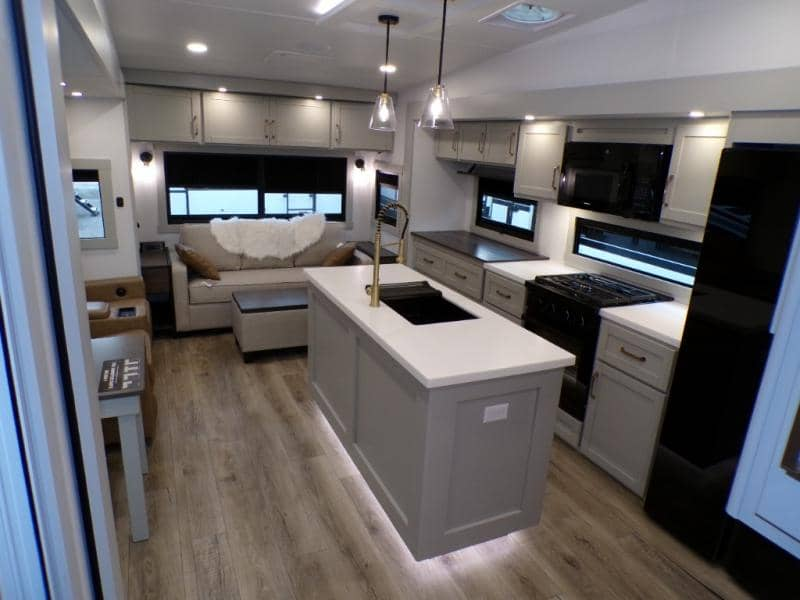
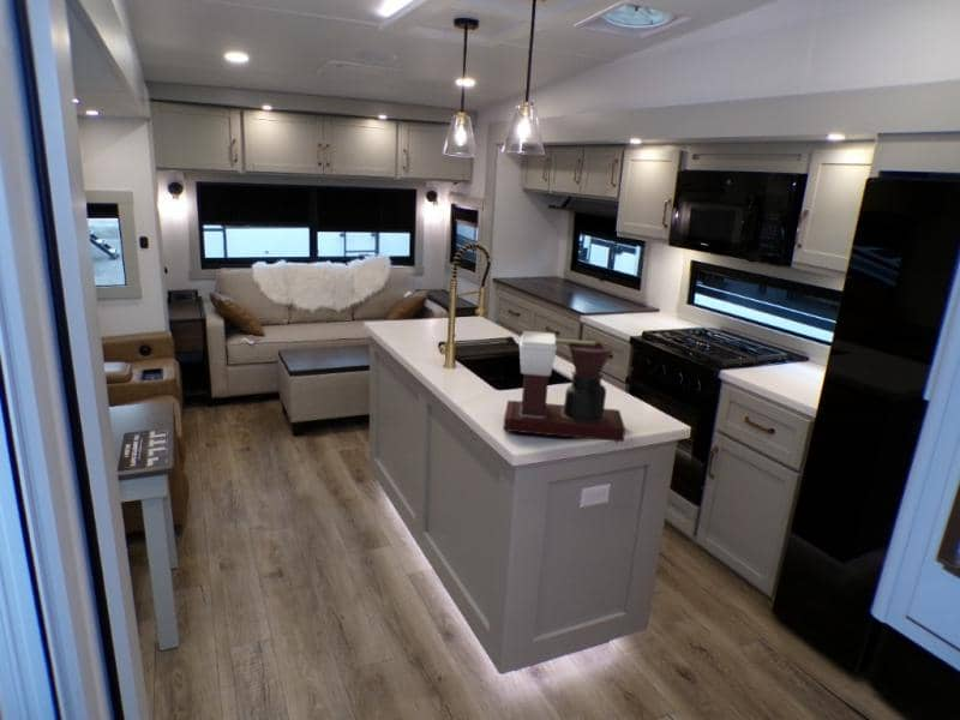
+ coffee maker [502,330,626,444]
